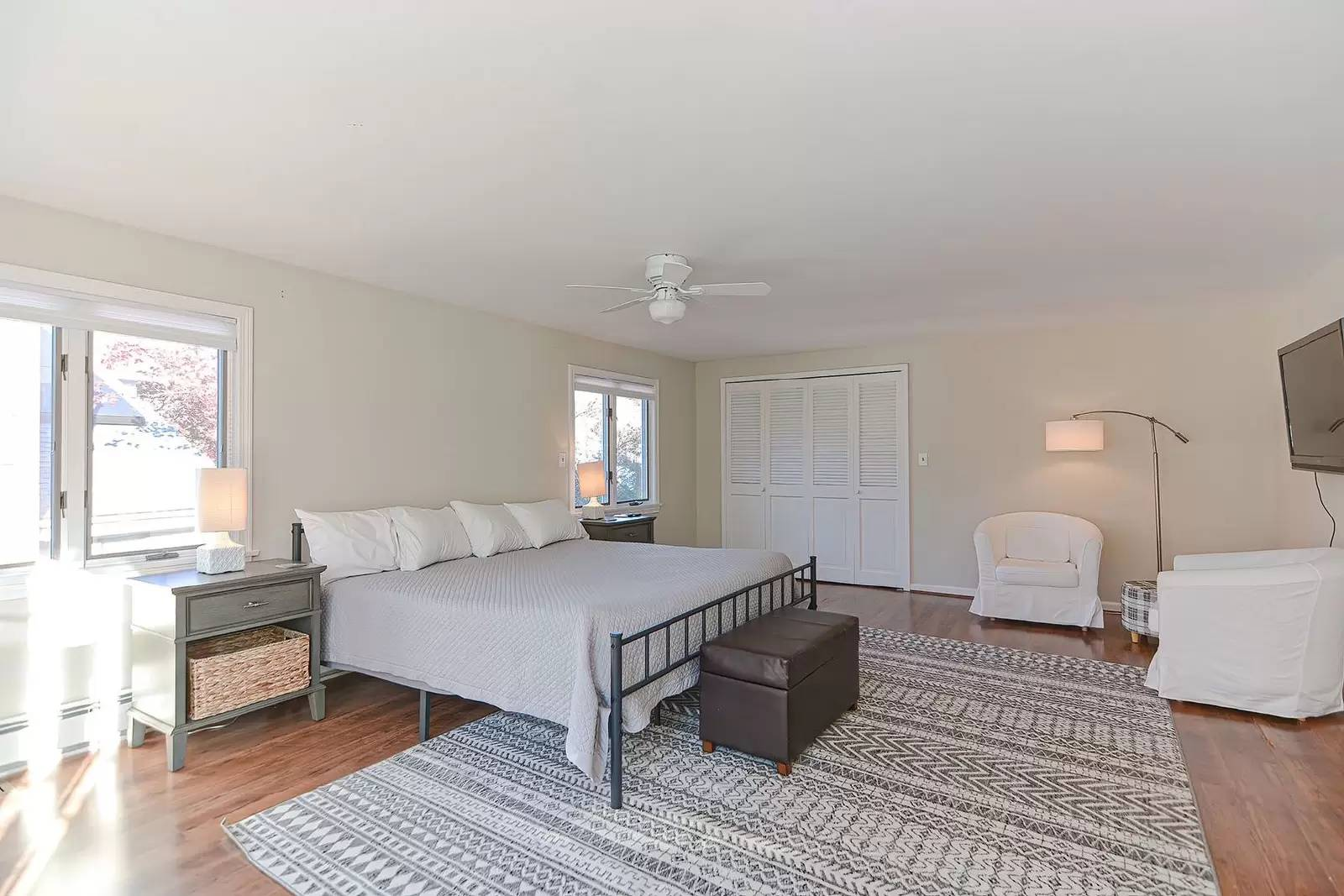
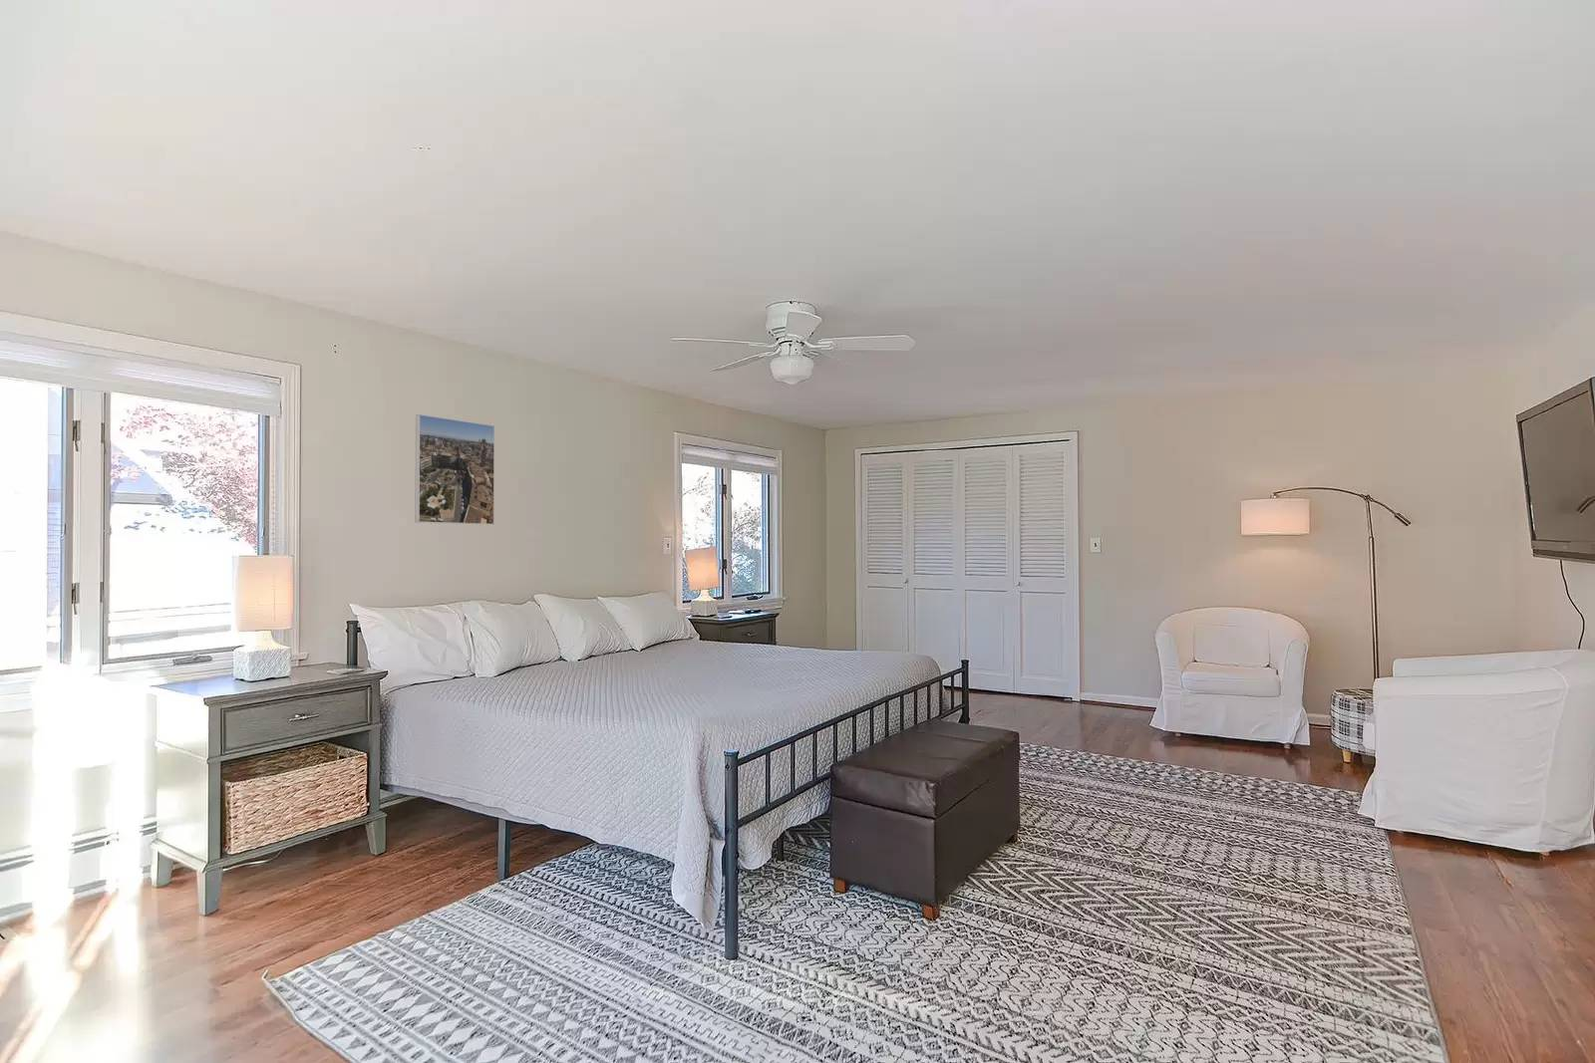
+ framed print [414,413,495,526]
